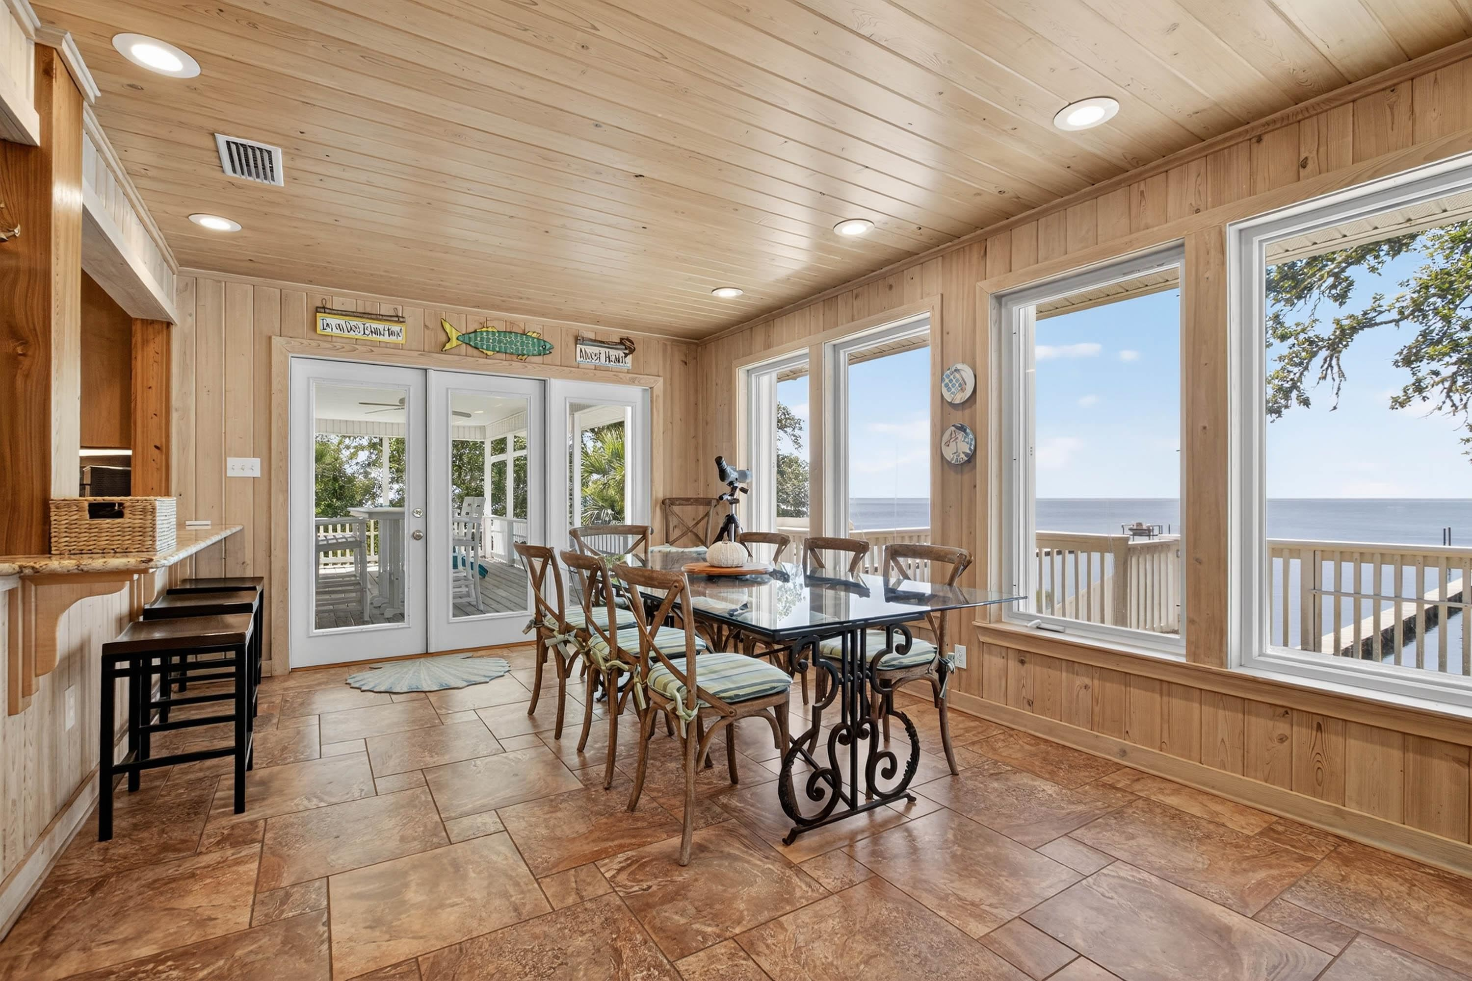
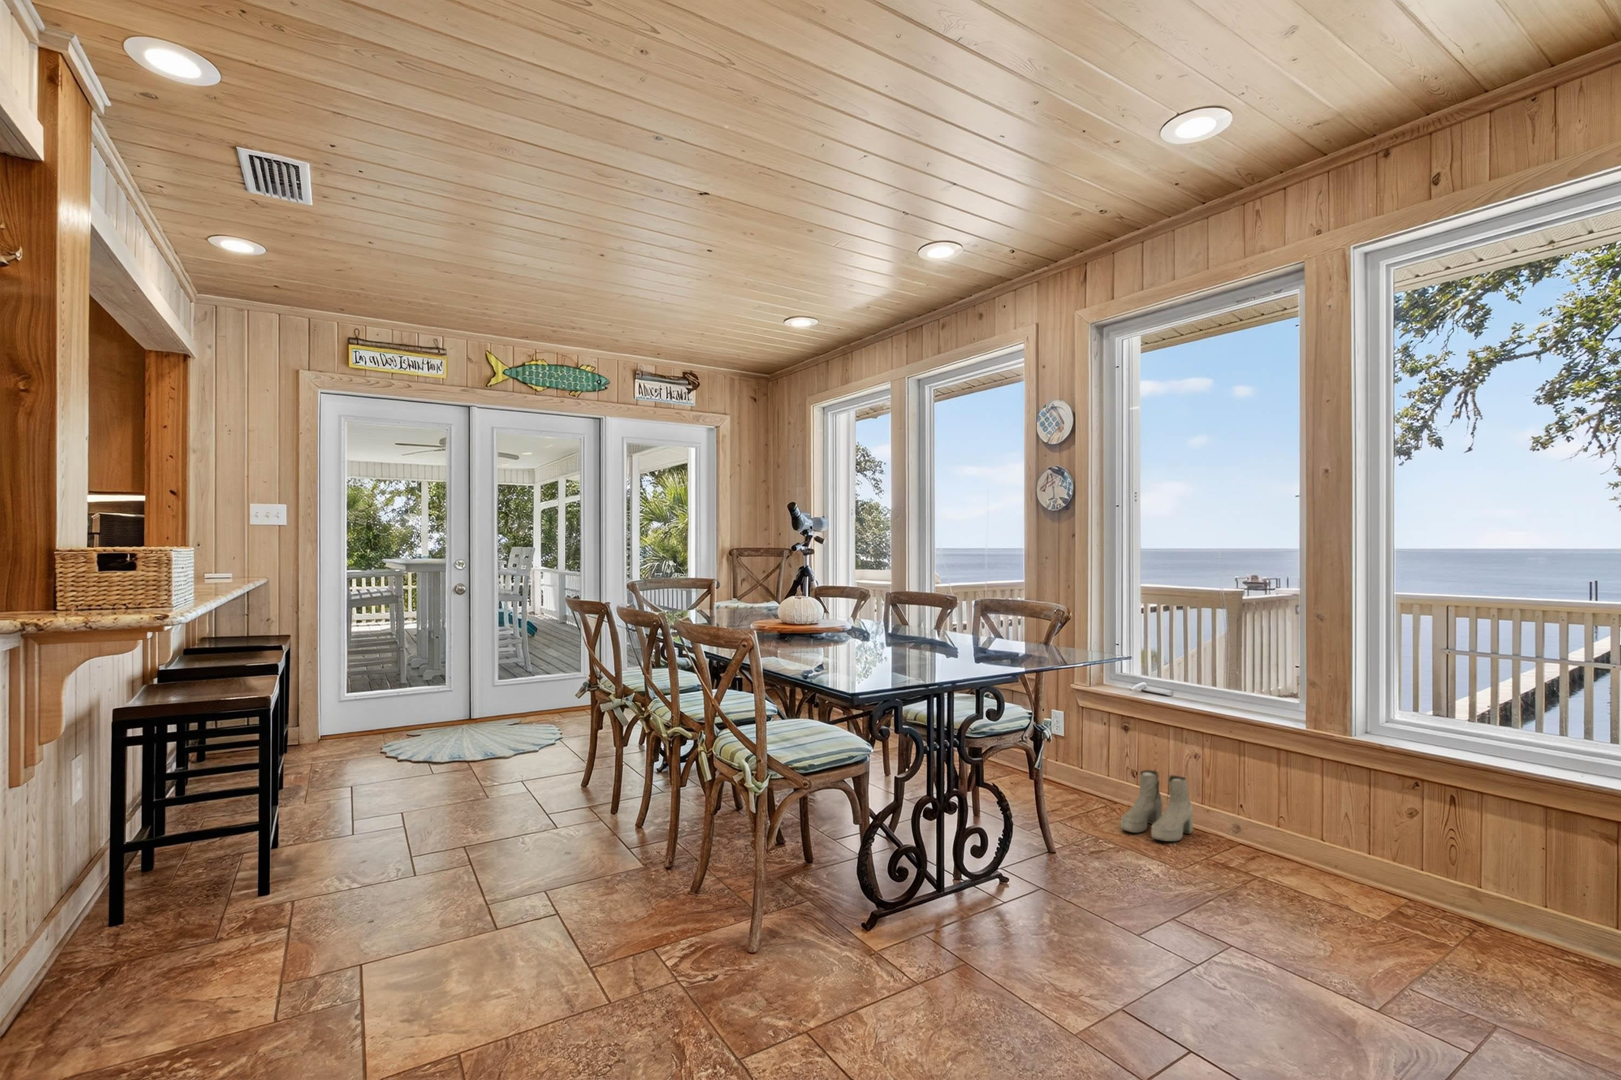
+ boots [1120,770,1194,843]
